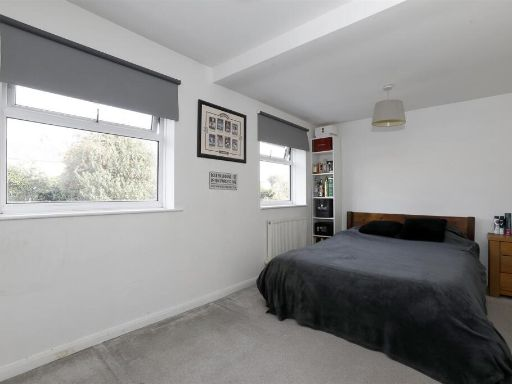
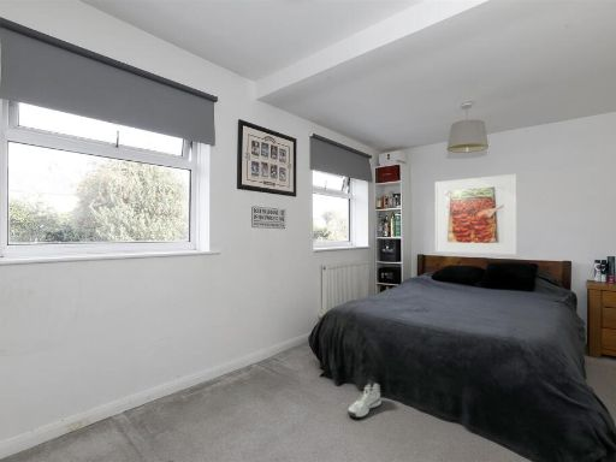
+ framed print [434,173,519,256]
+ sneaker [346,378,383,419]
